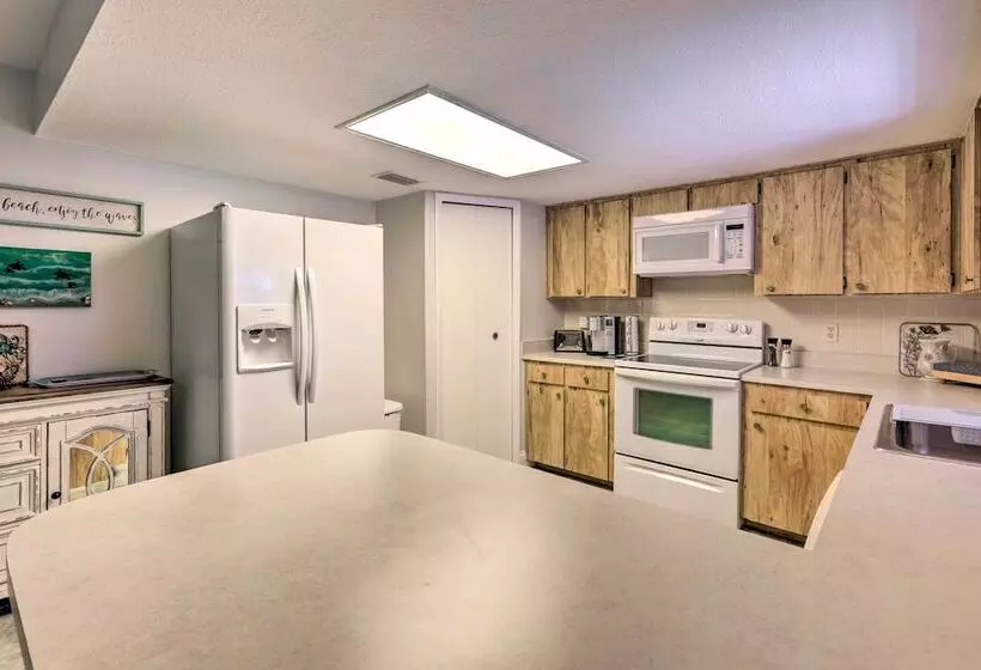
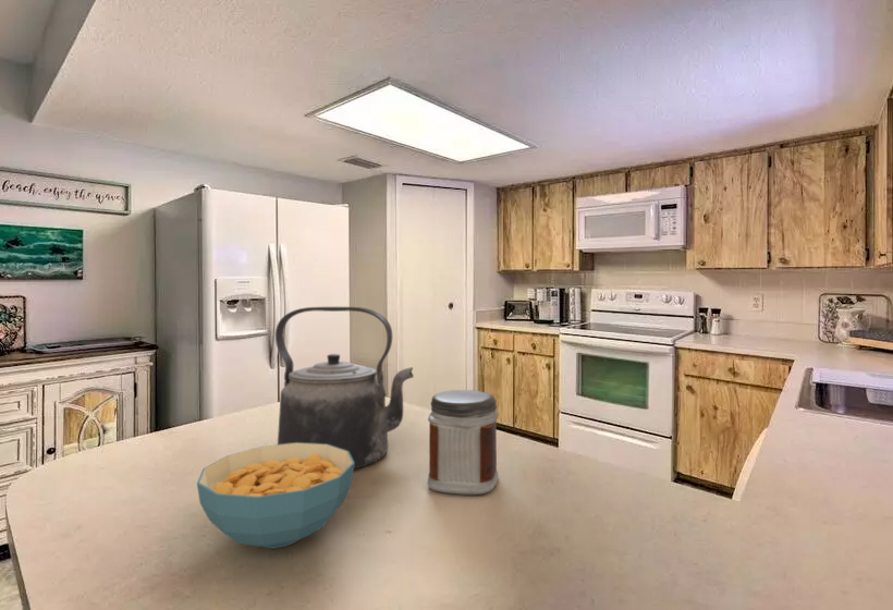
+ jar [426,389,499,496]
+ cereal bowl [196,443,355,549]
+ kettle [274,306,415,469]
